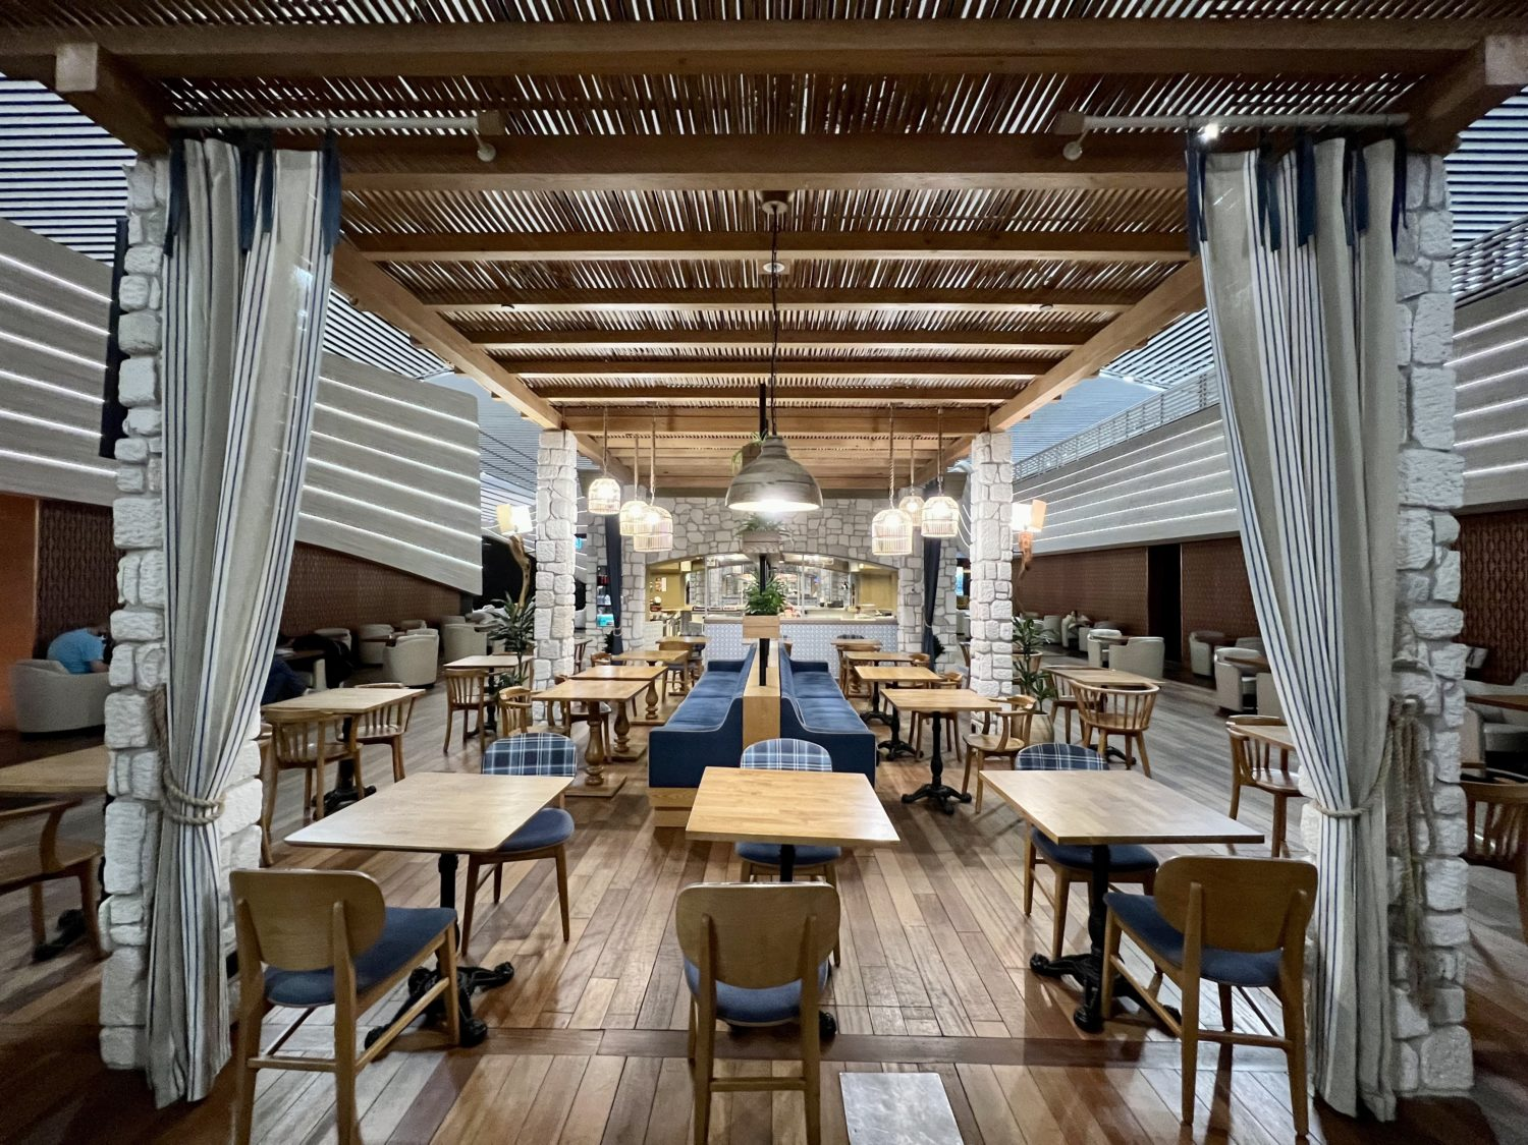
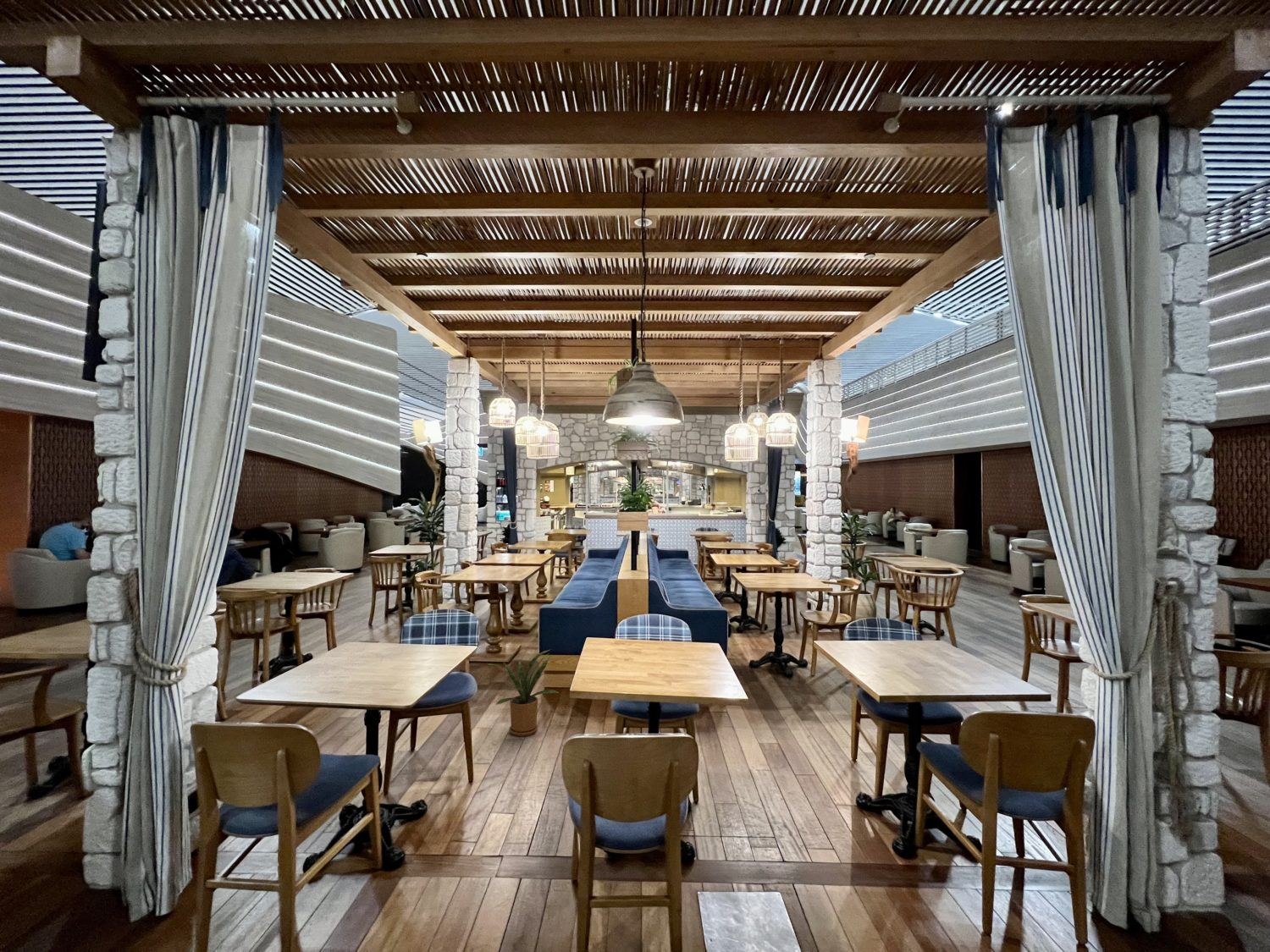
+ house plant [489,648,560,737]
